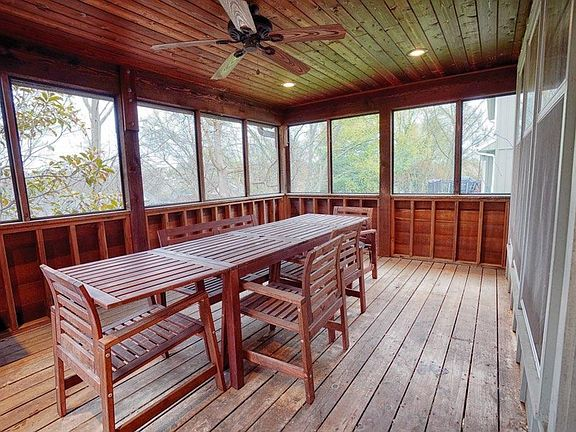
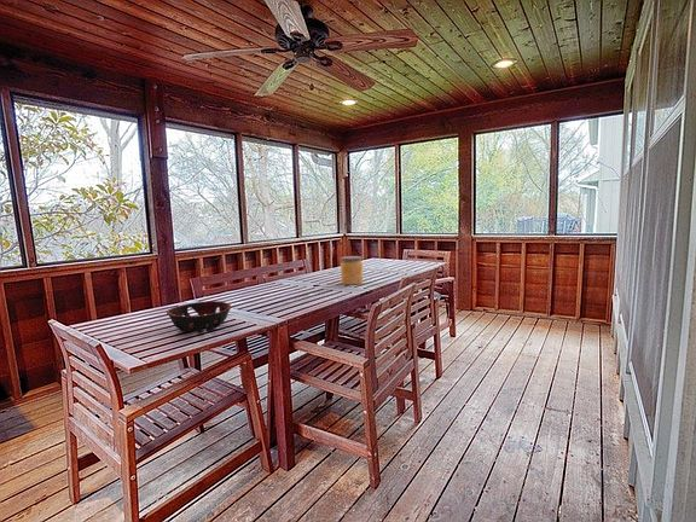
+ jar [340,255,364,286]
+ decorative bowl [166,300,232,334]
